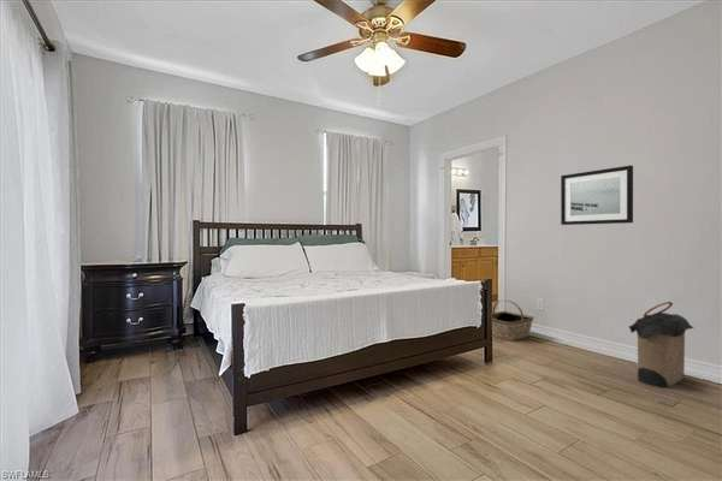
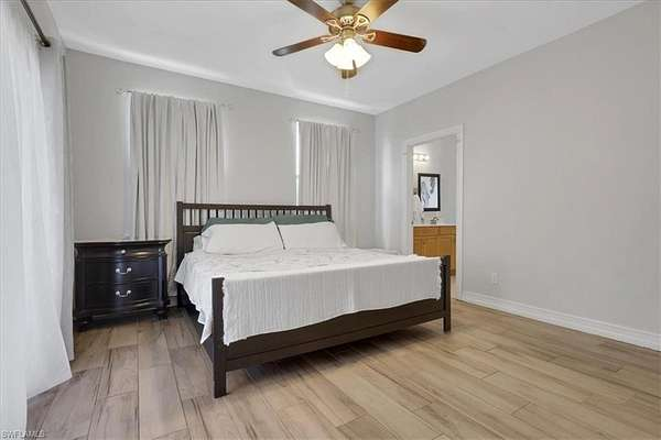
- basket [491,299,534,343]
- laundry hamper [627,301,696,388]
- wall art [560,165,634,226]
